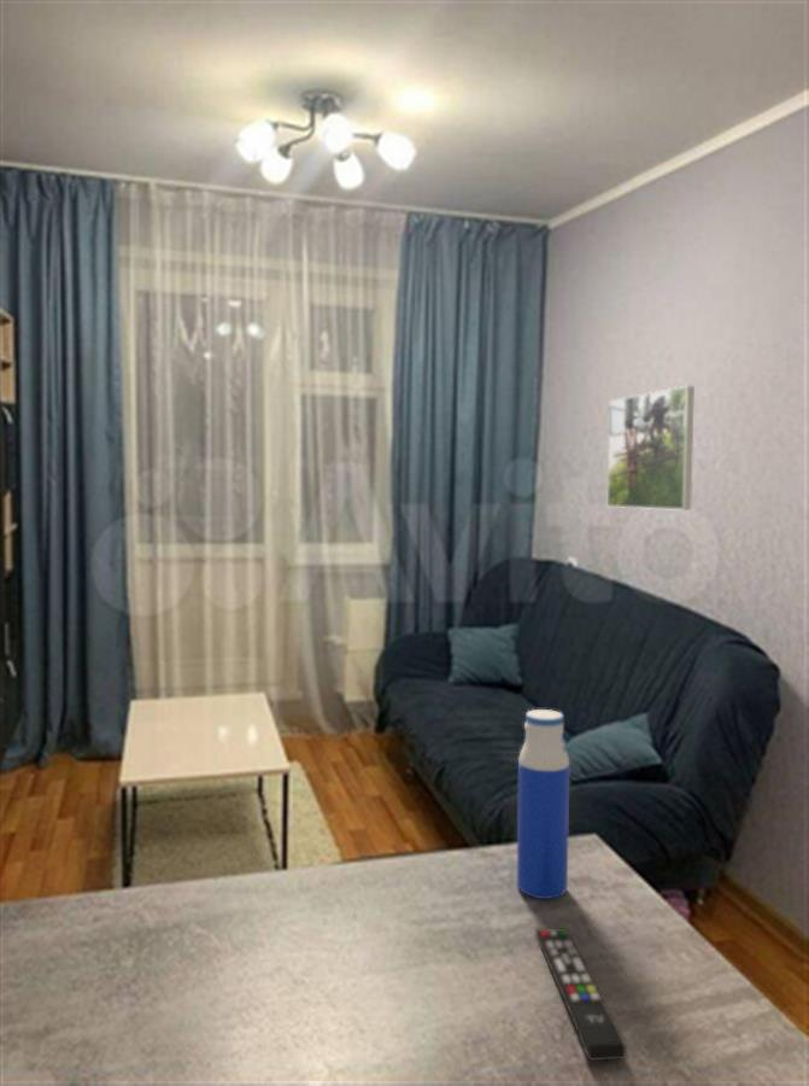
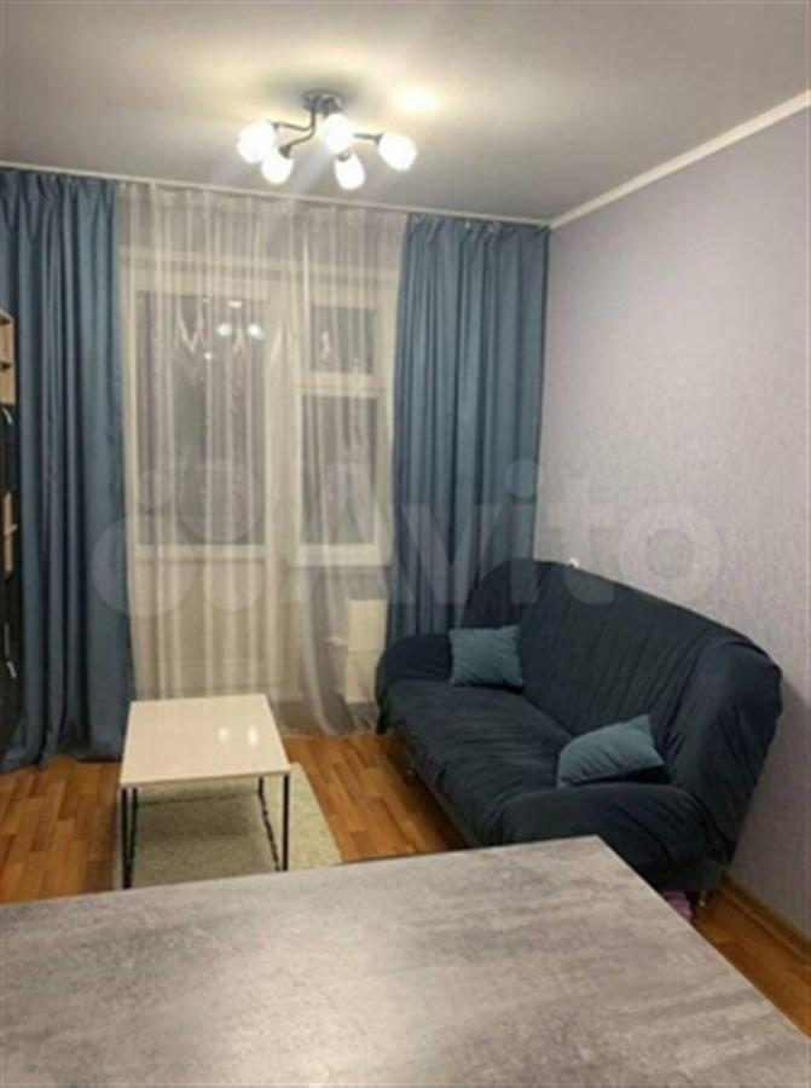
- remote control [534,927,628,1062]
- water bottle [516,708,570,900]
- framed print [606,385,696,512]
